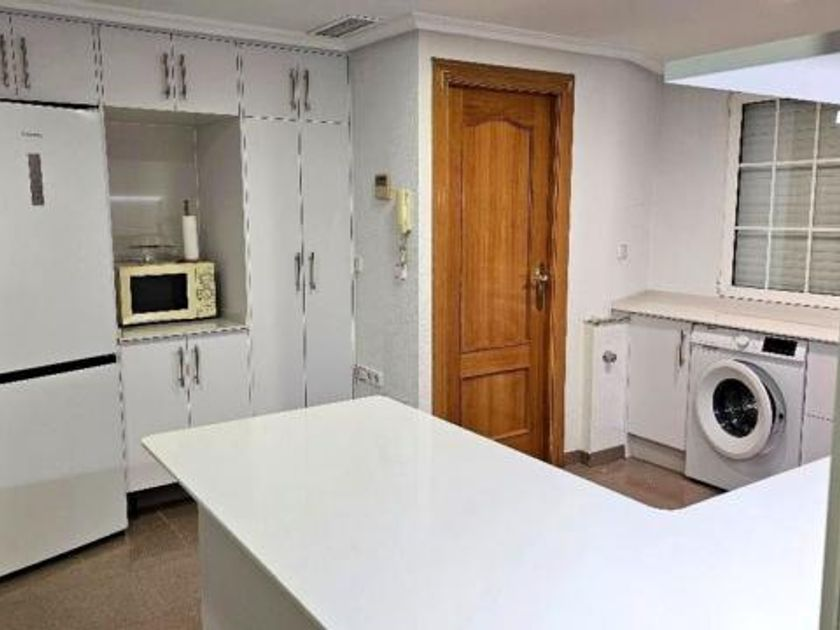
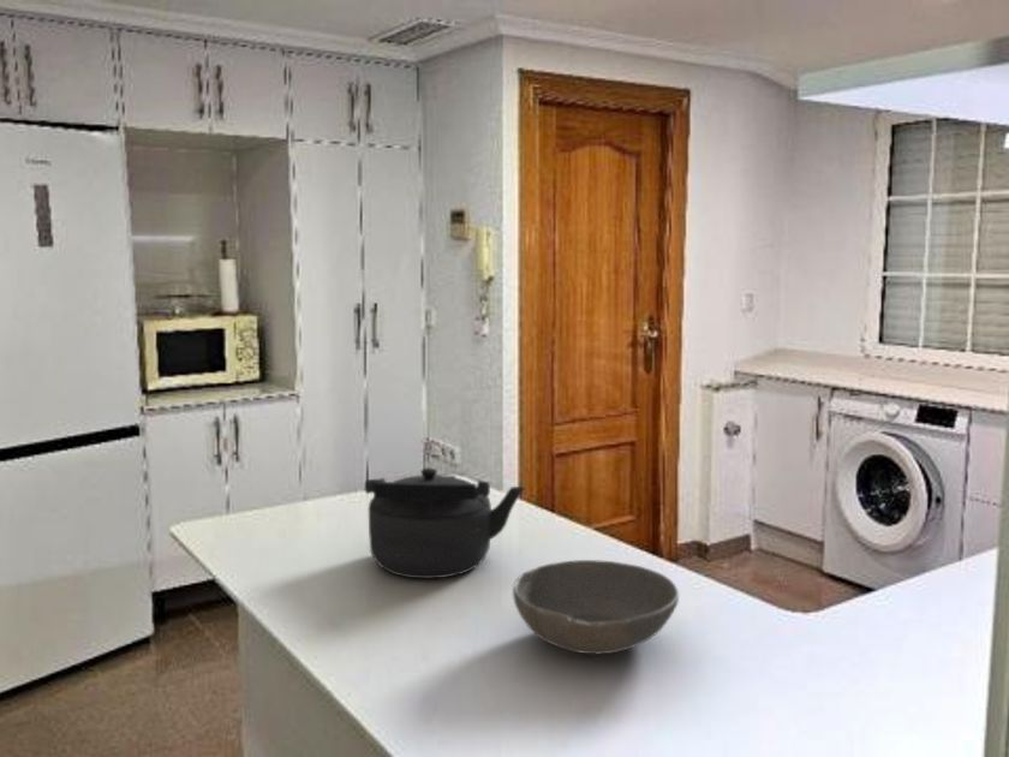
+ kettle [364,466,526,579]
+ bowl [512,559,680,655]
